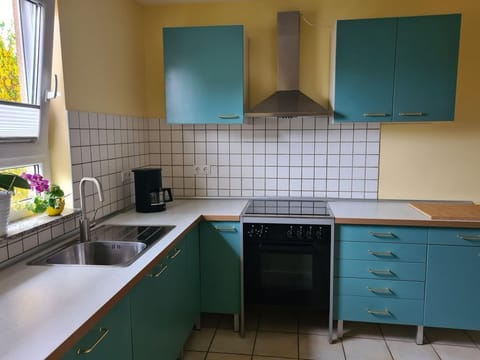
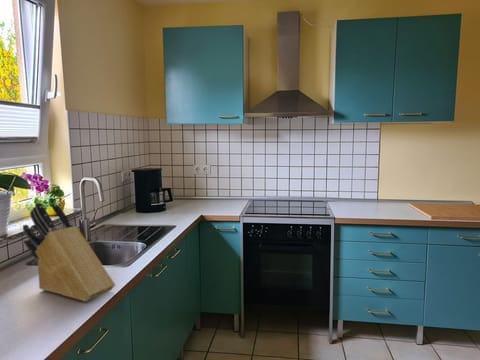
+ knife block [22,201,116,302]
